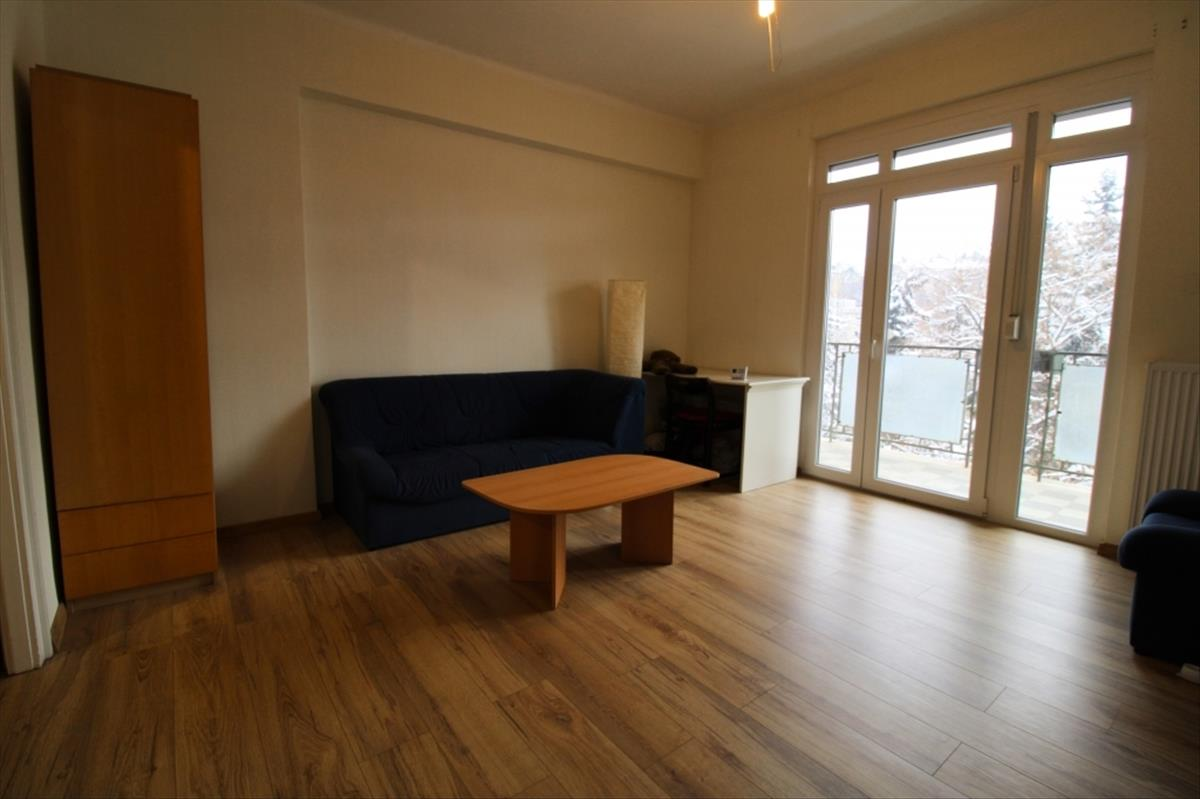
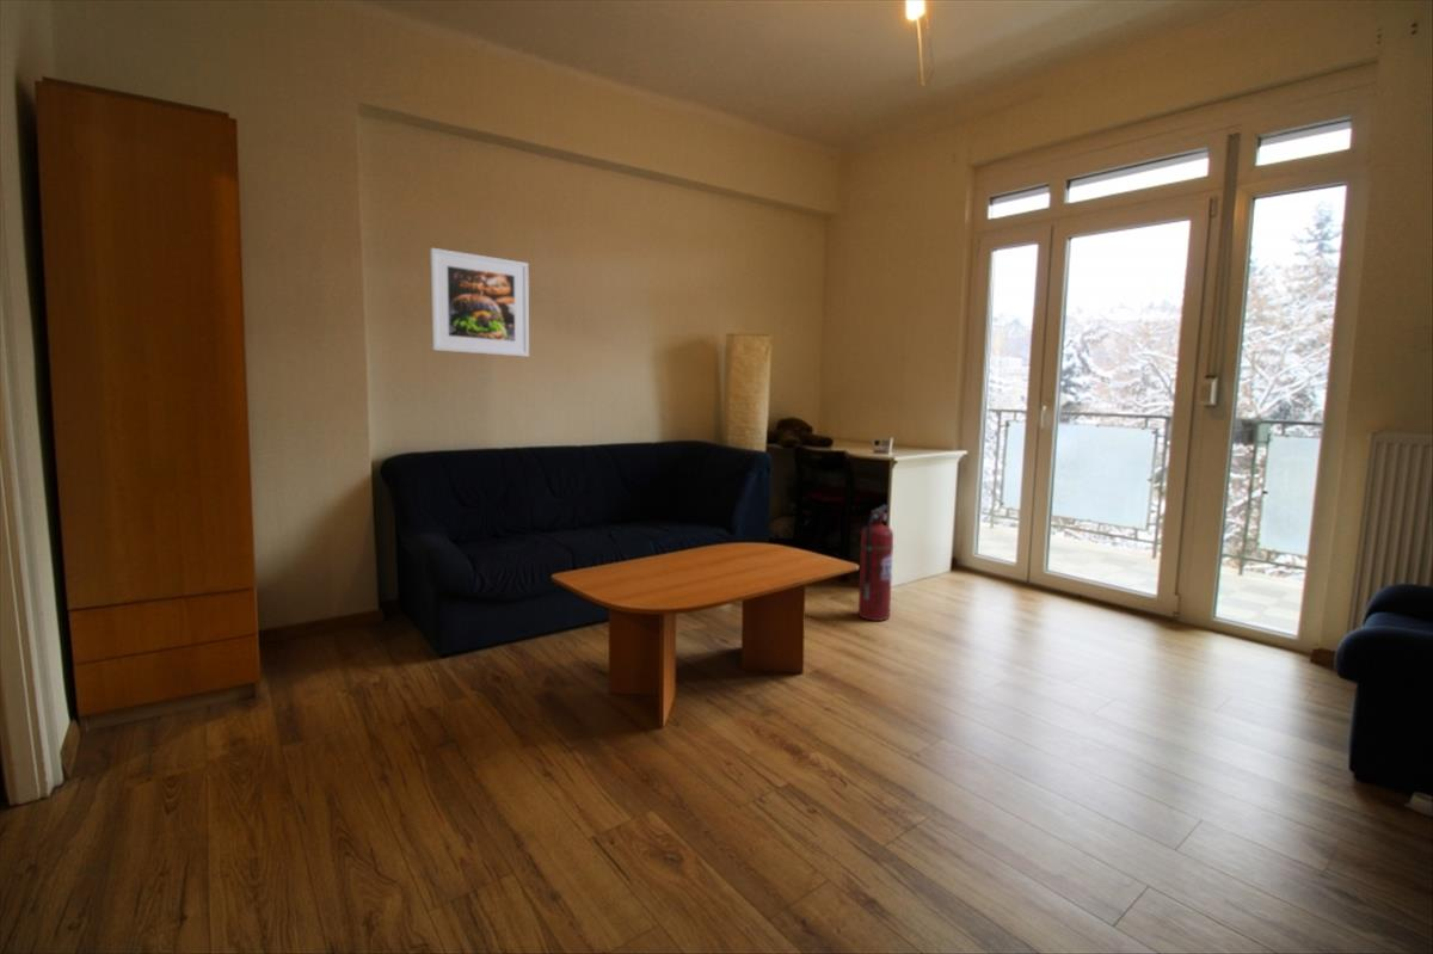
+ fire extinguisher [857,504,894,622]
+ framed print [429,247,530,358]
